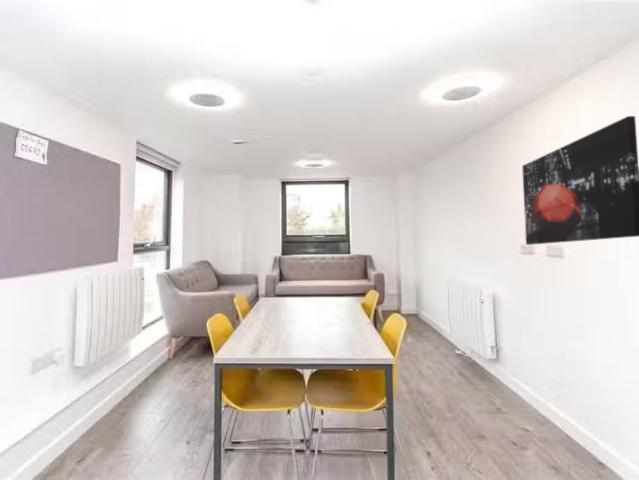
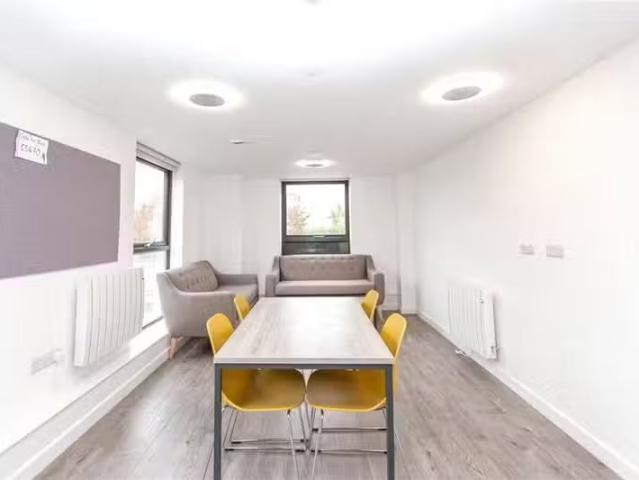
- wall art [521,115,639,246]
